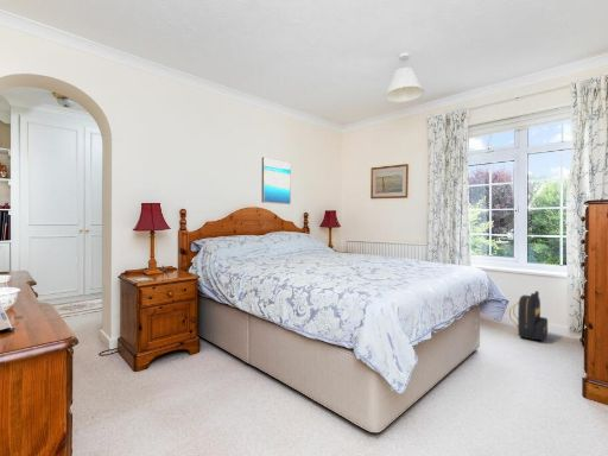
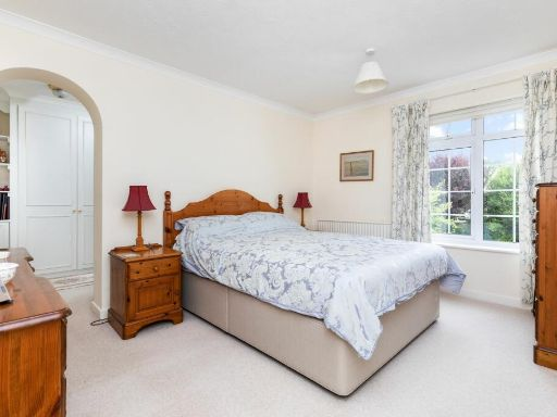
- backpack [508,290,549,342]
- wall art [260,156,292,205]
